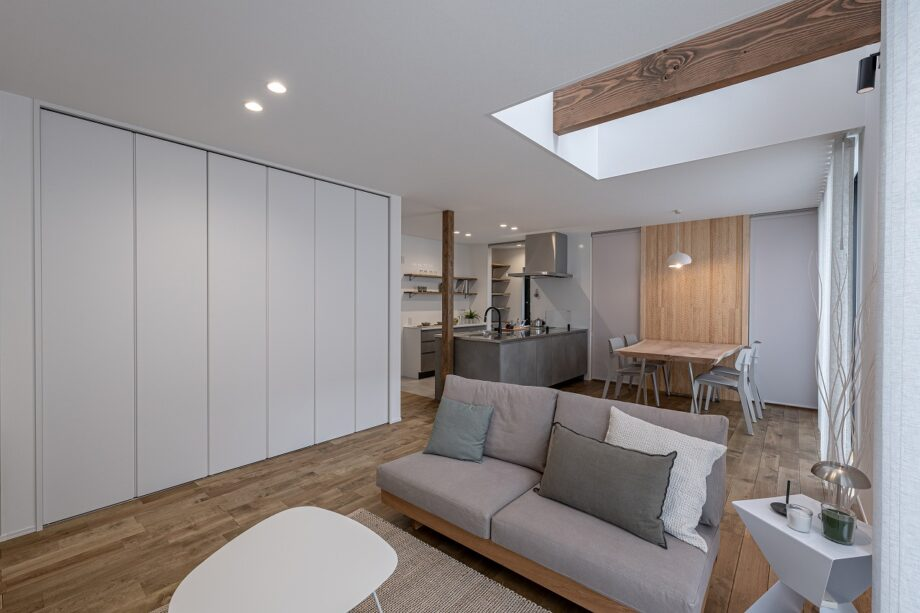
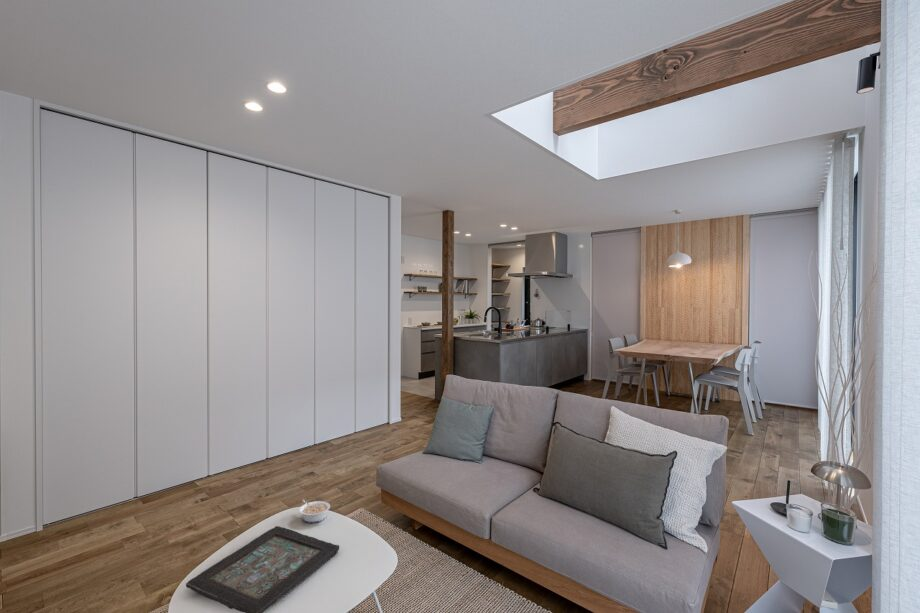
+ legume [298,498,331,524]
+ decorative tray [185,525,340,613]
